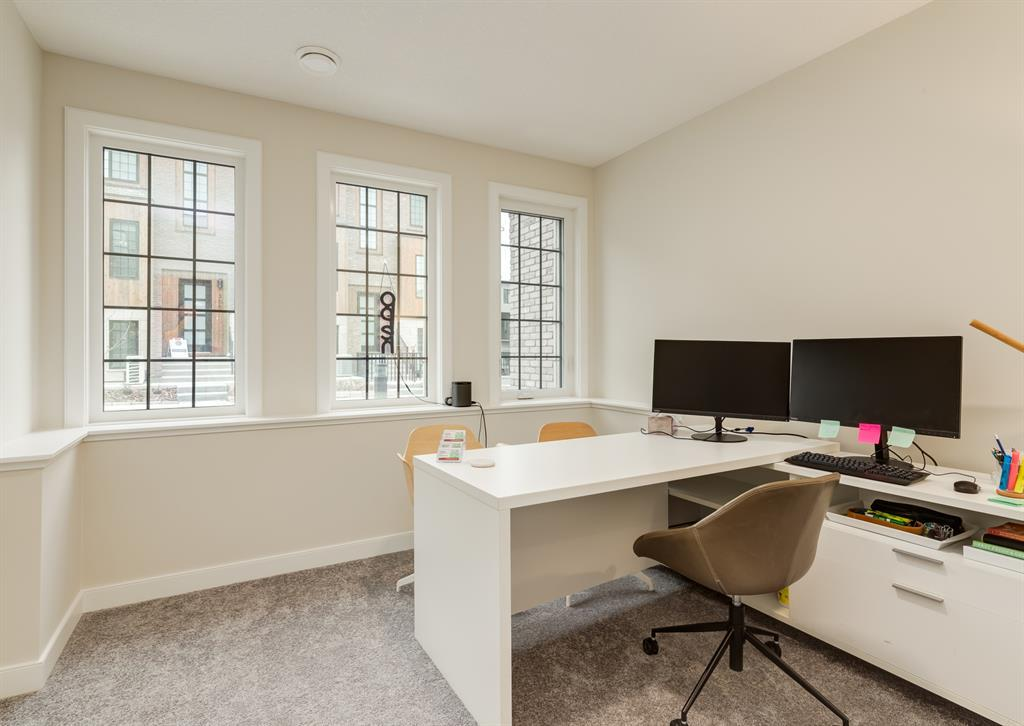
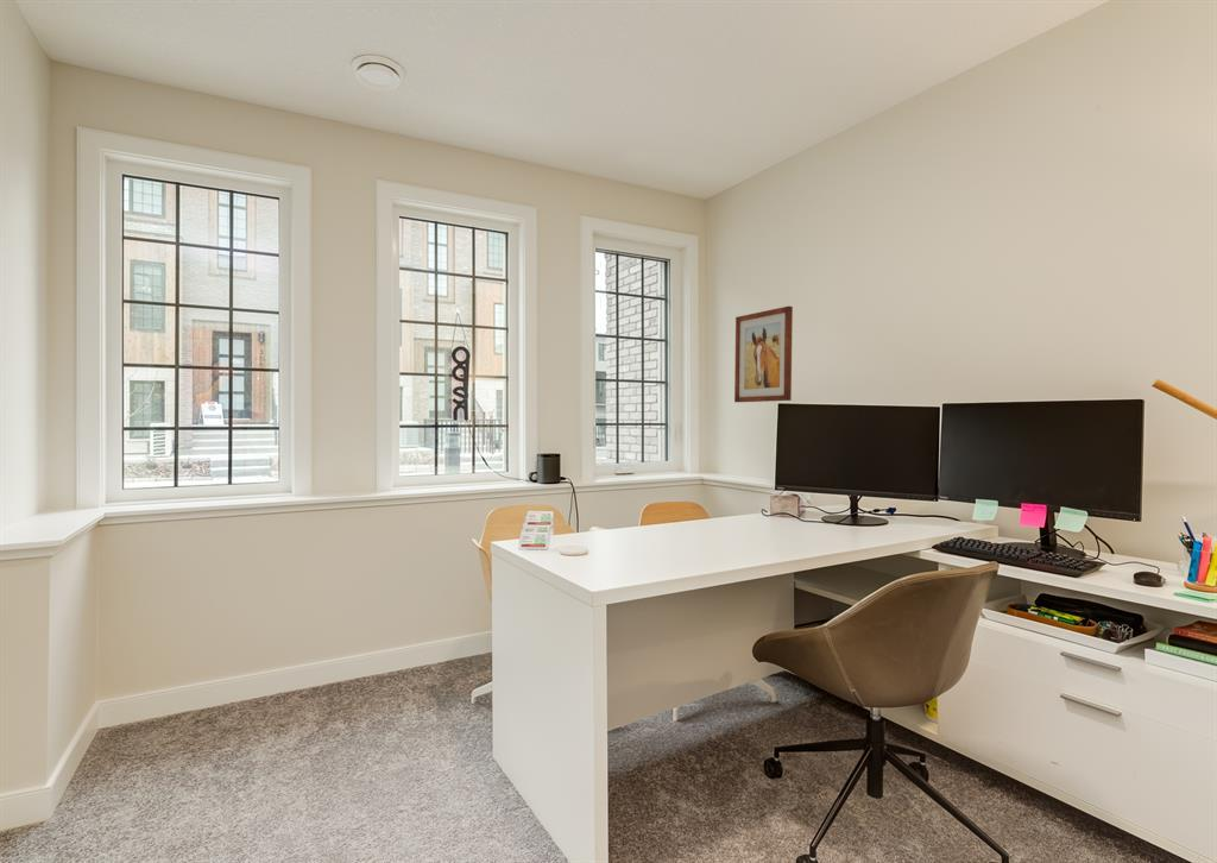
+ wall art [733,305,794,403]
